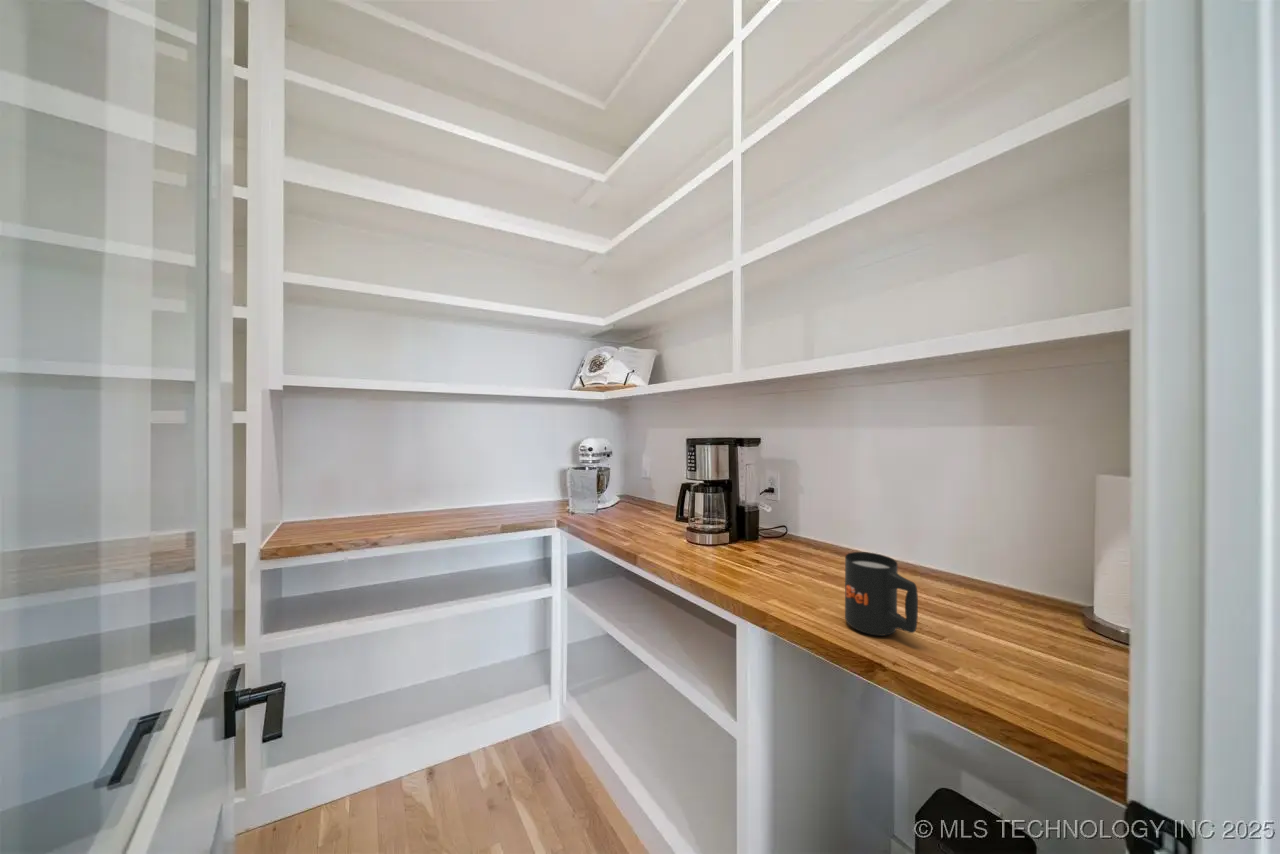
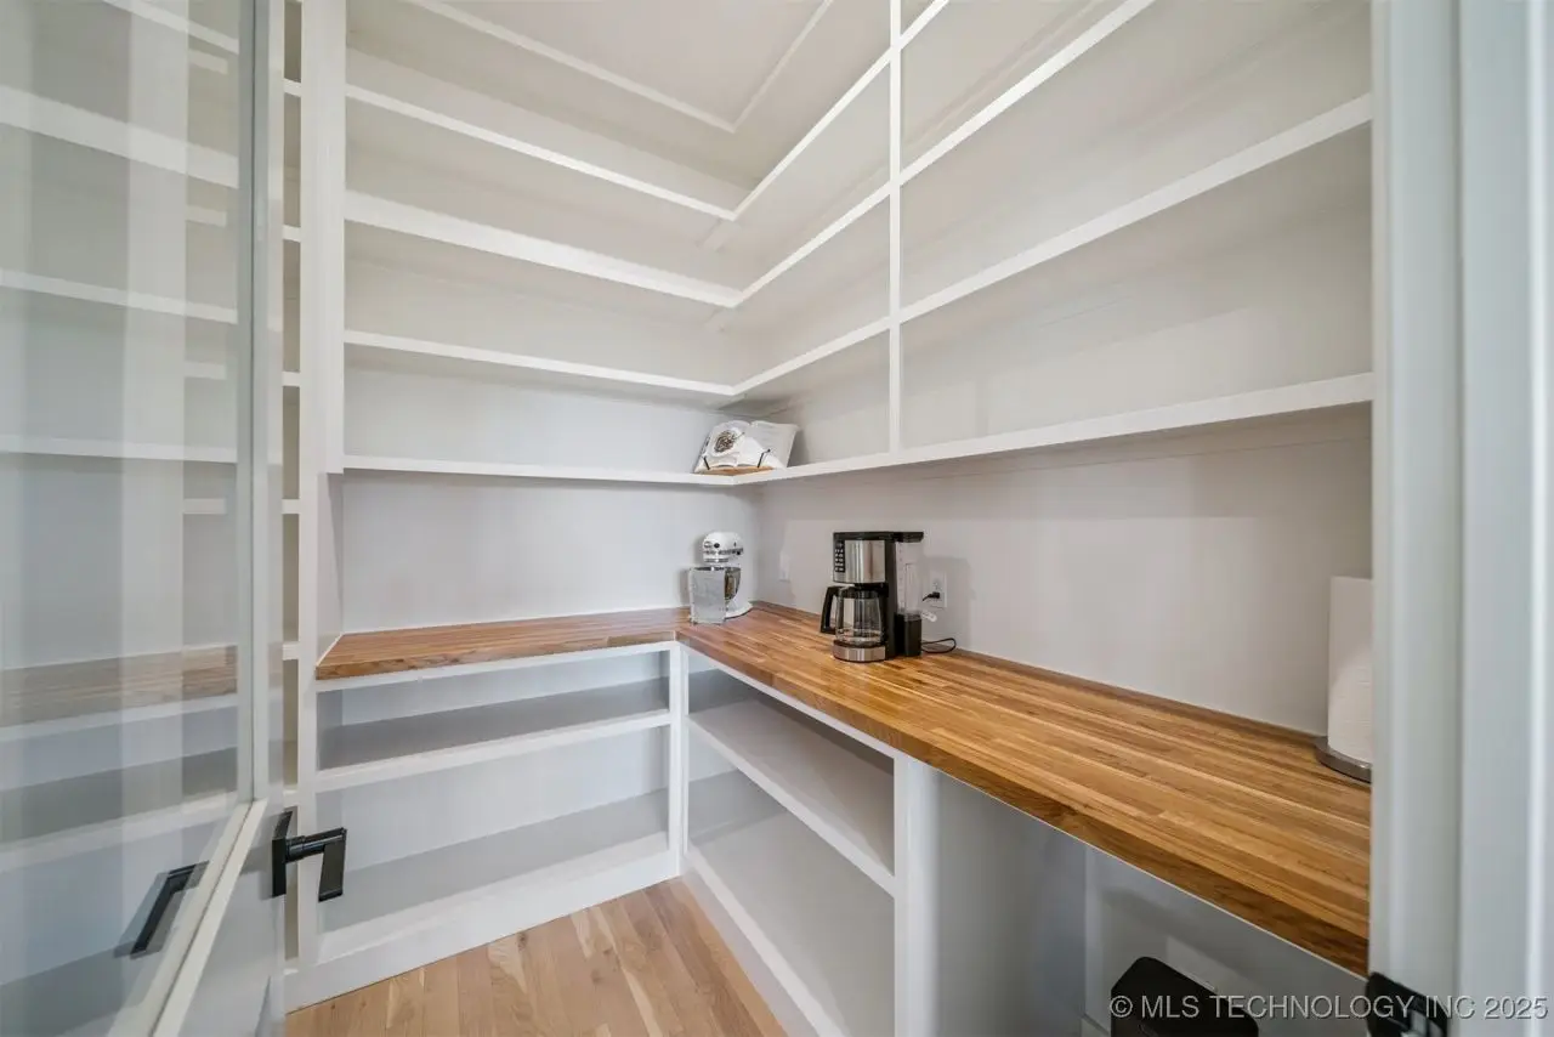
- mug [844,551,919,637]
